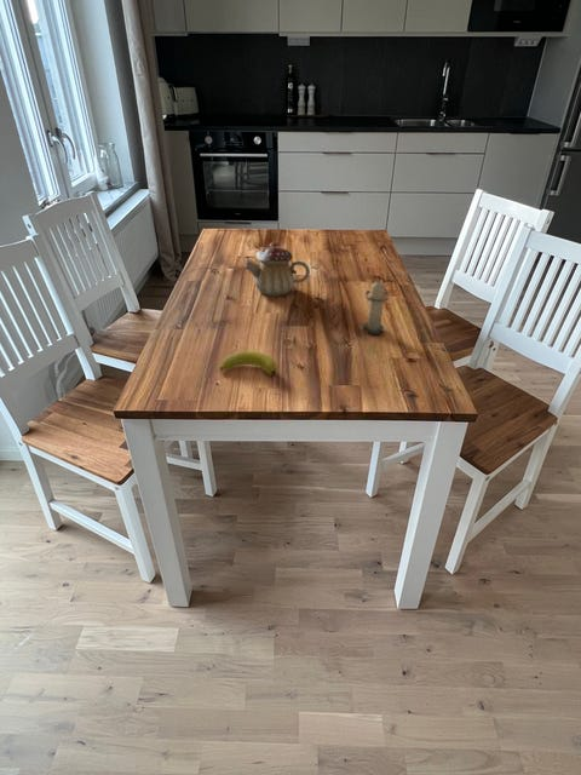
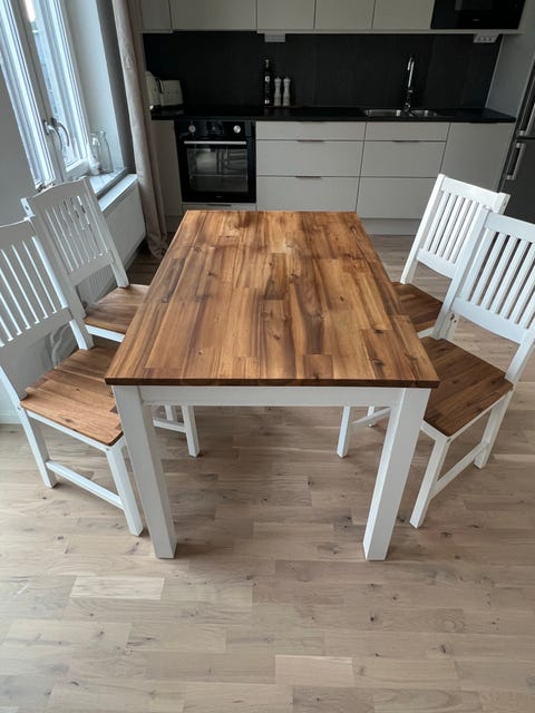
- banana [219,350,278,377]
- teapot [243,241,311,298]
- candle [362,276,391,335]
